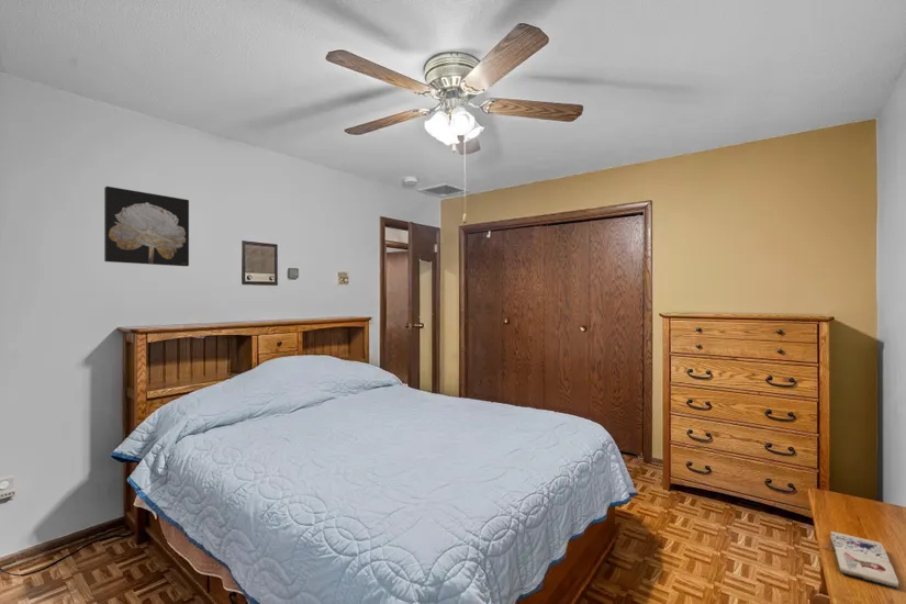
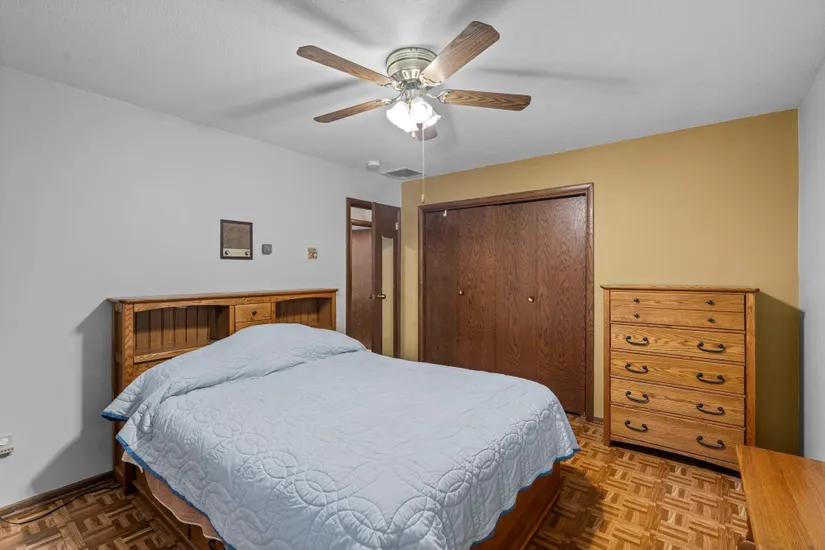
- paperback book [821,530,901,589]
- wall art [103,186,190,267]
